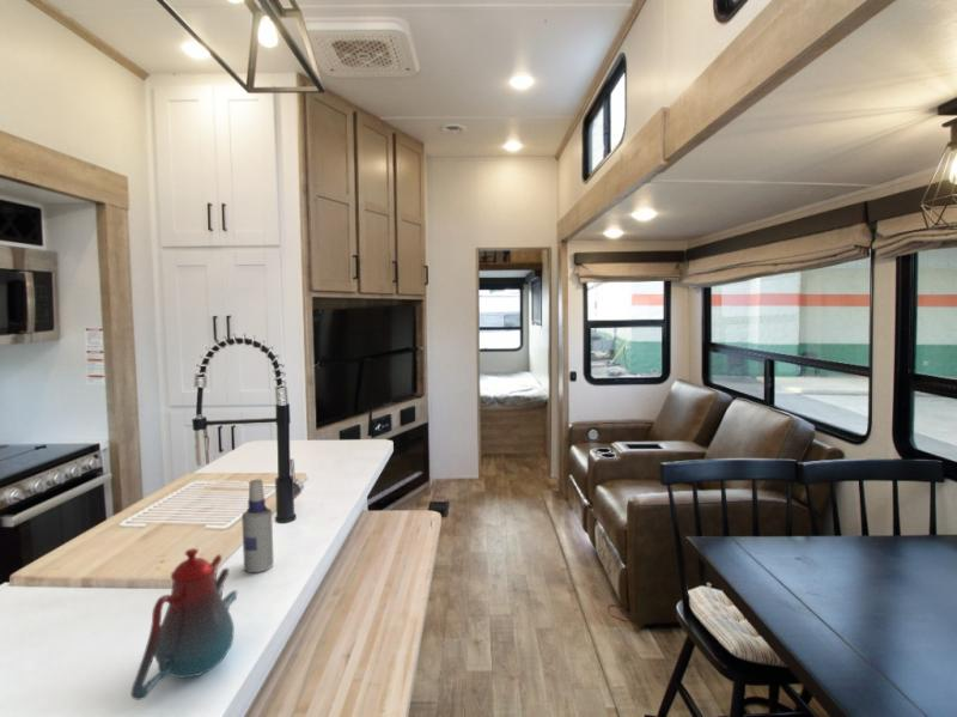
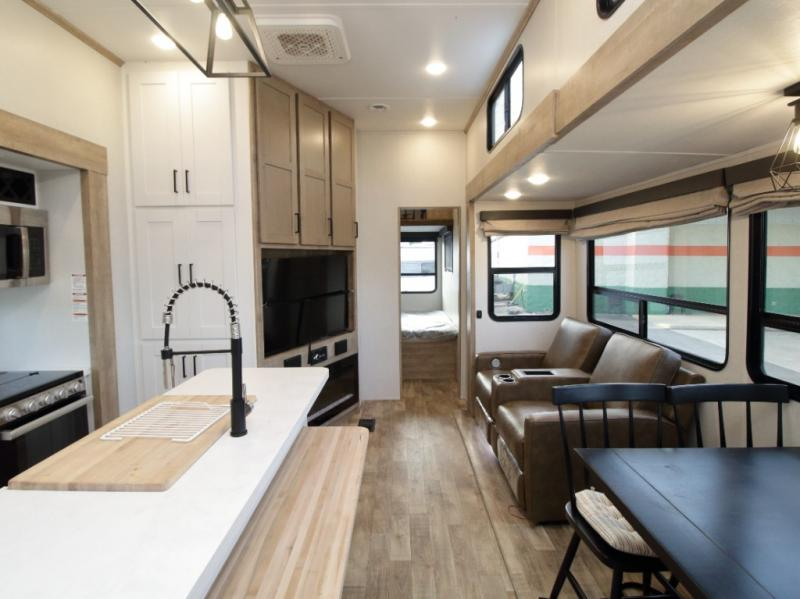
- spray bottle [240,479,275,573]
- teakettle [130,547,239,701]
